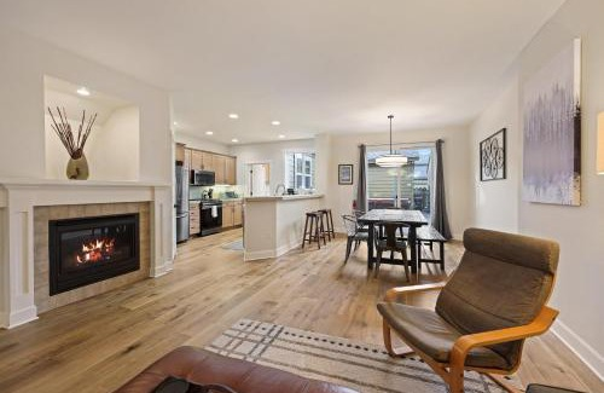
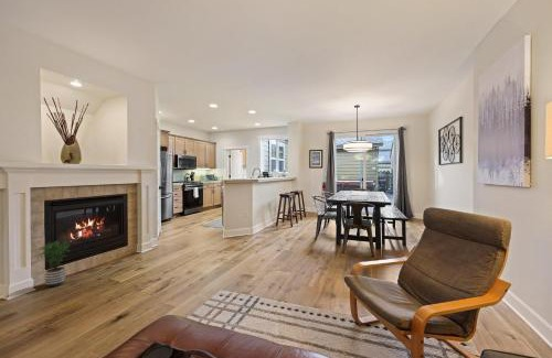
+ potted plant [34,239,72,288]
